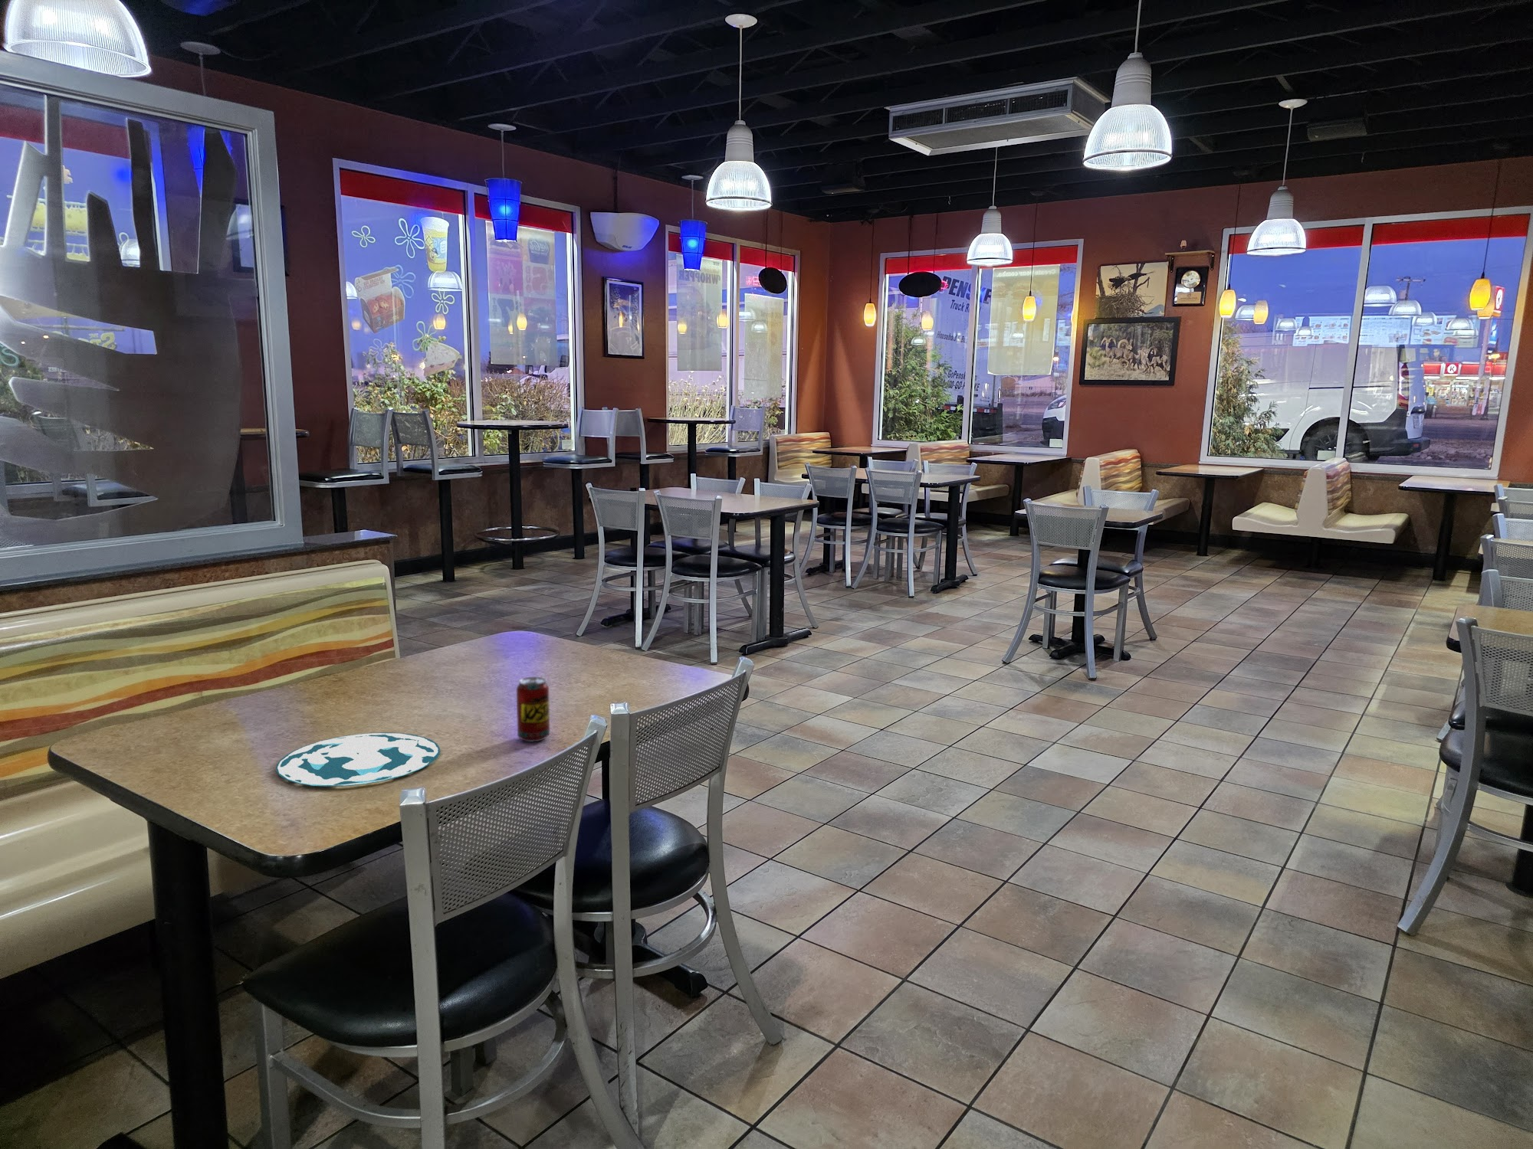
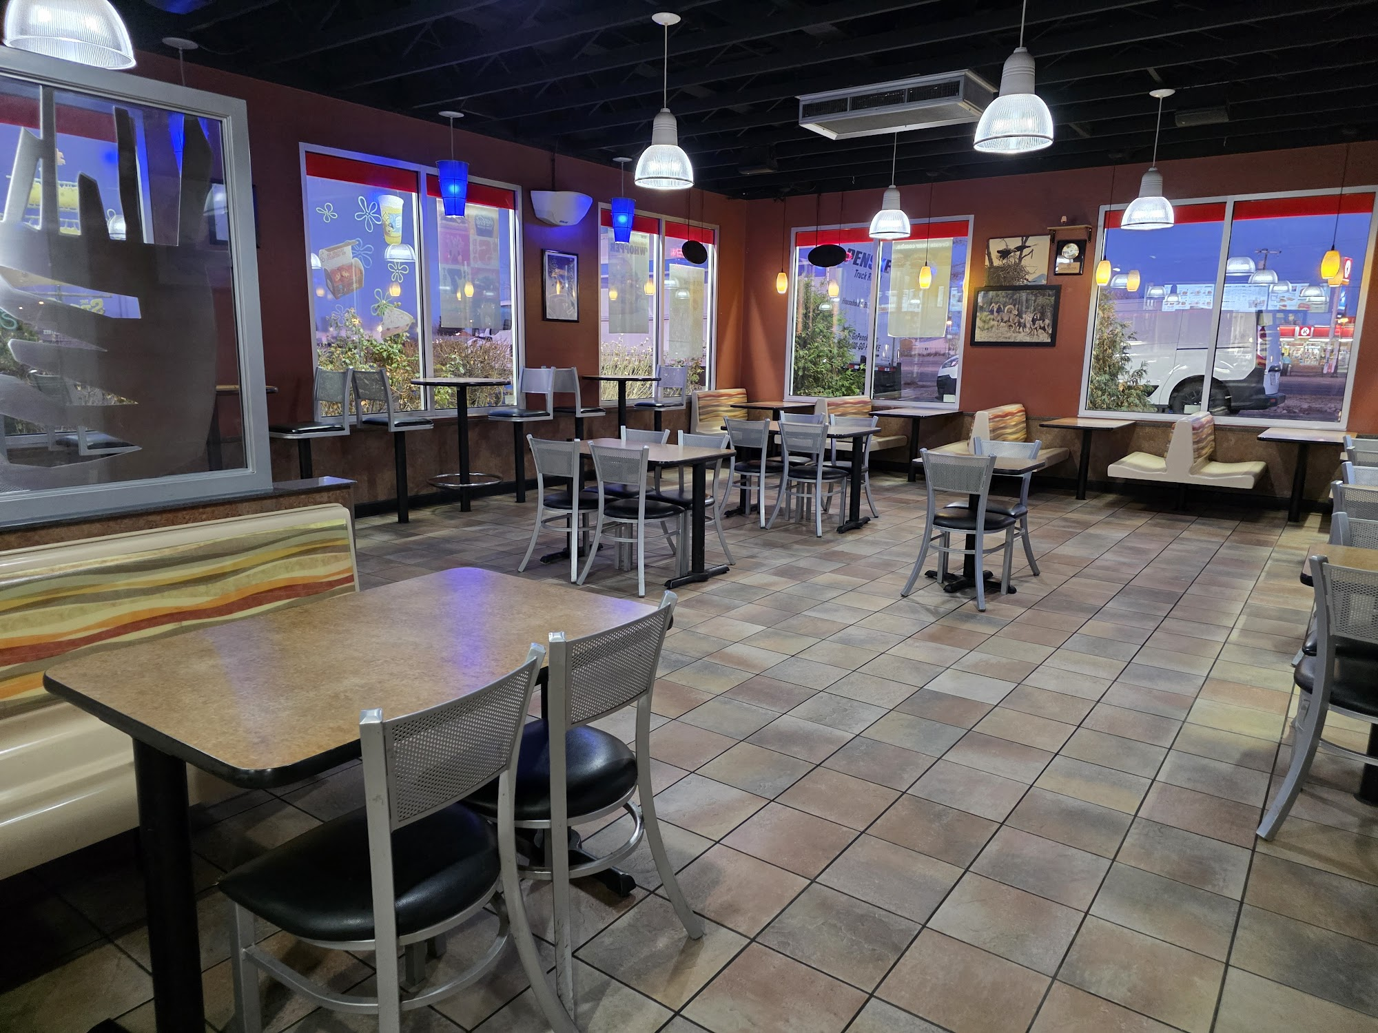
- beverage can [515,676,550,742]
- plate [275,731,441,787]
